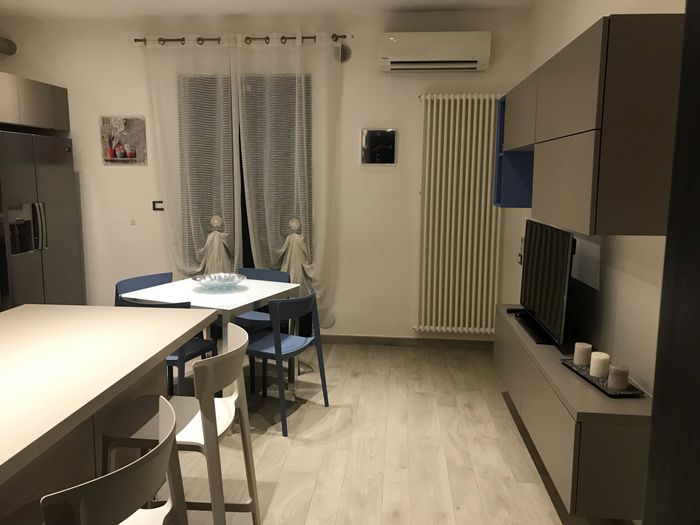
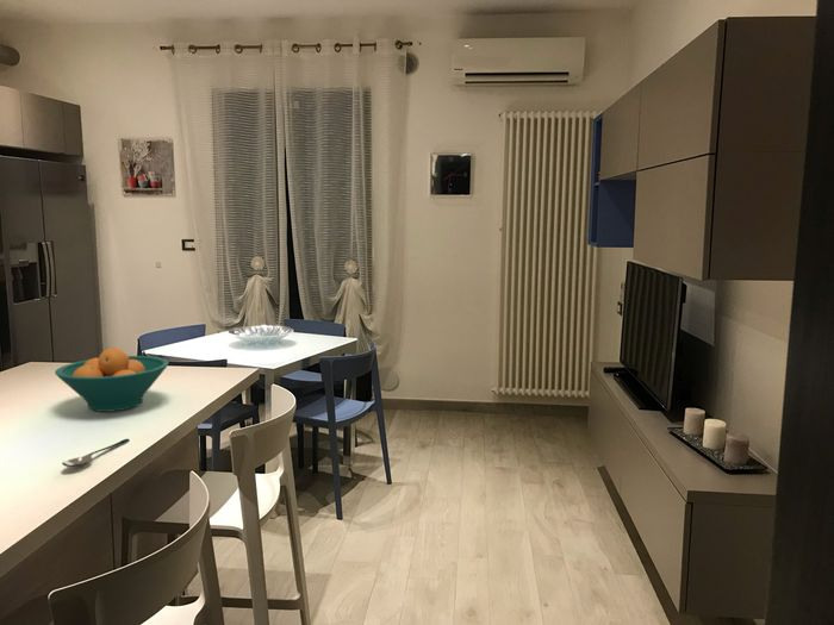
+ fruit bowl [54,346,169,413]
+ soupspoon [61,438,131,468]
